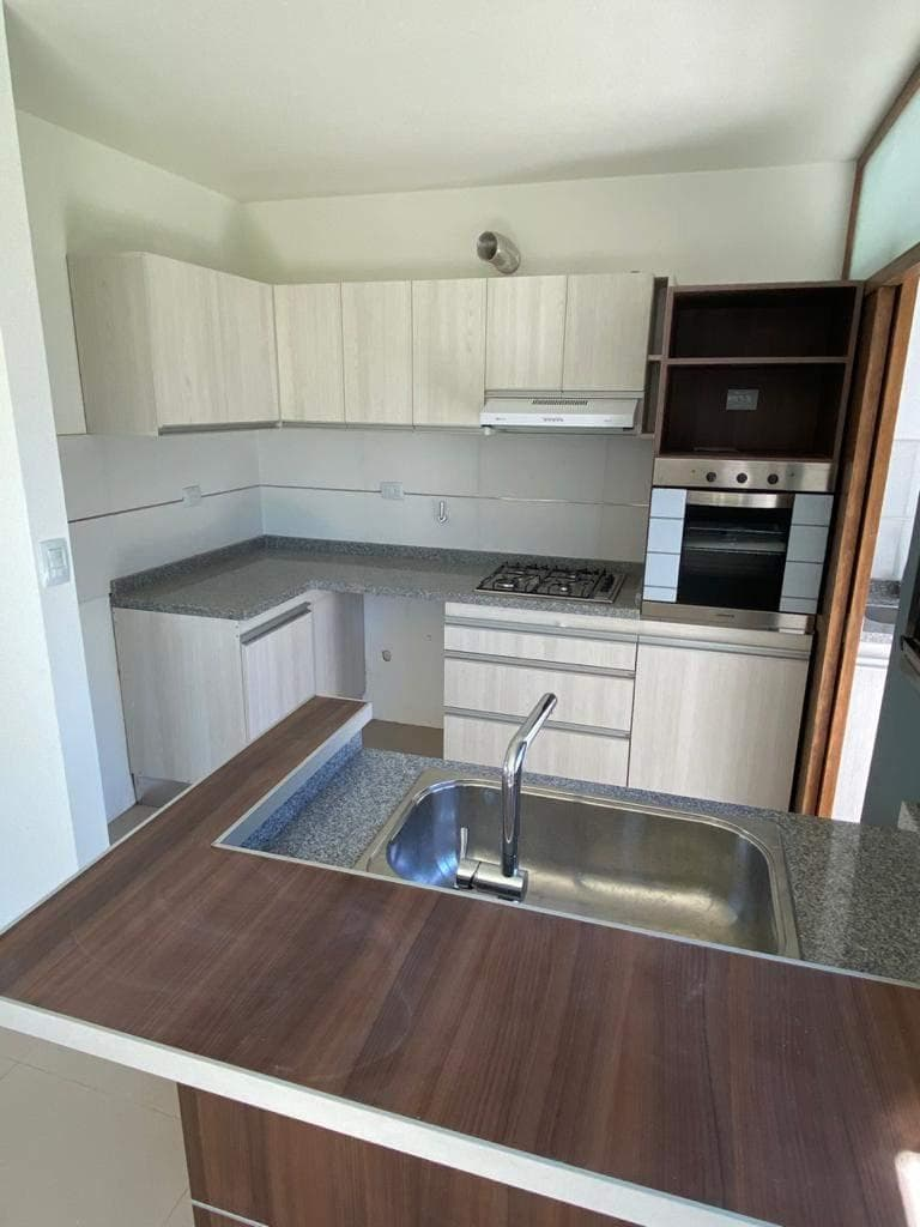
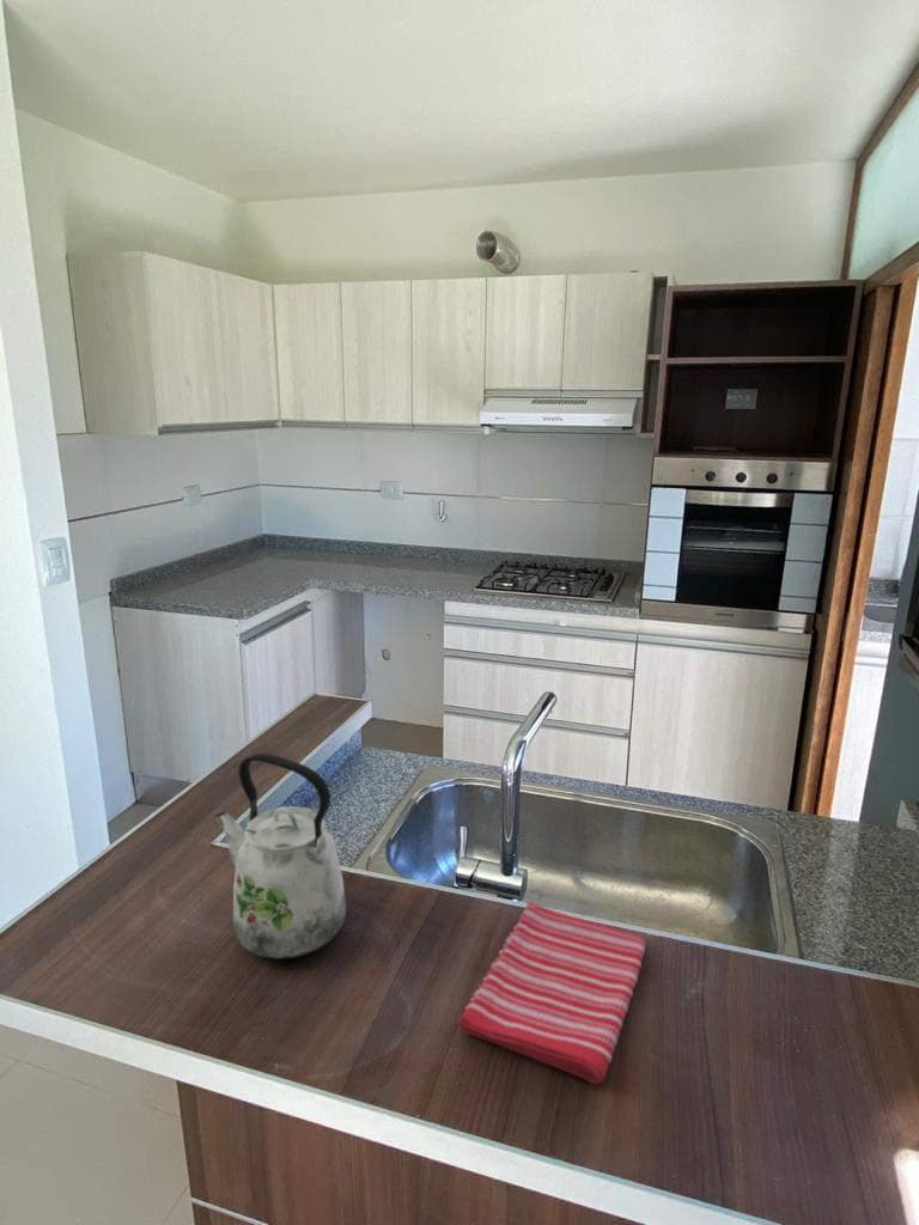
+ dish towel [457,901,647,1085]
+ kettle [213,752,348,961]
